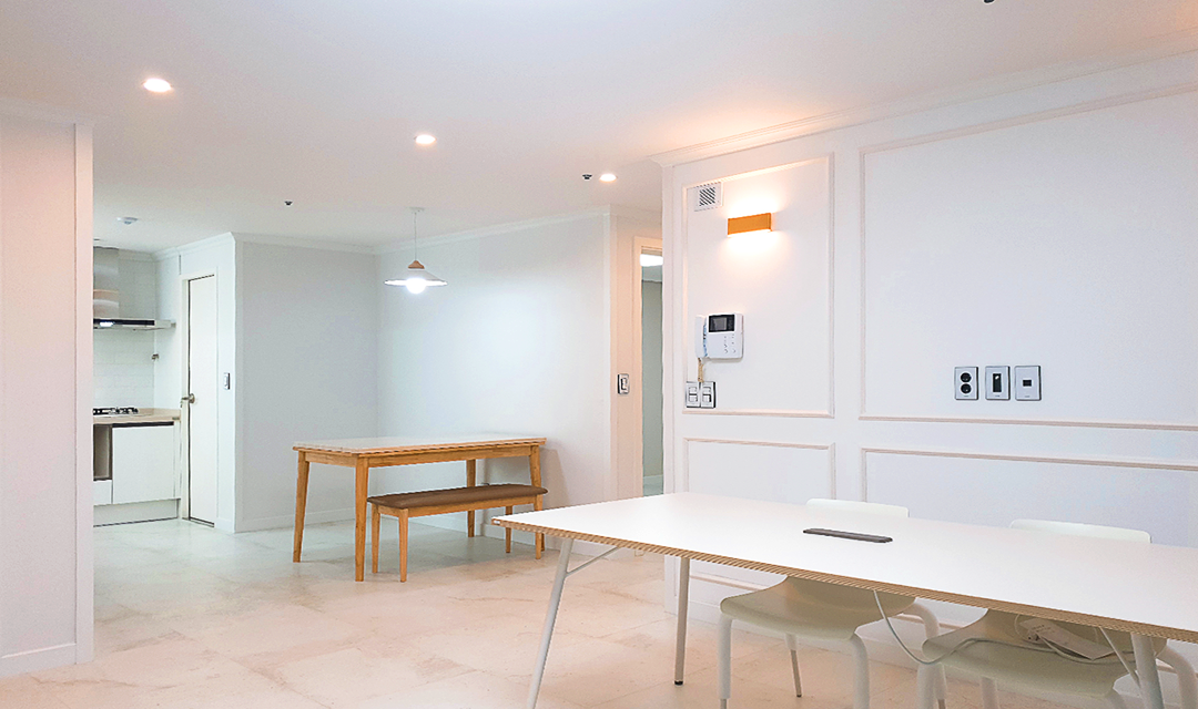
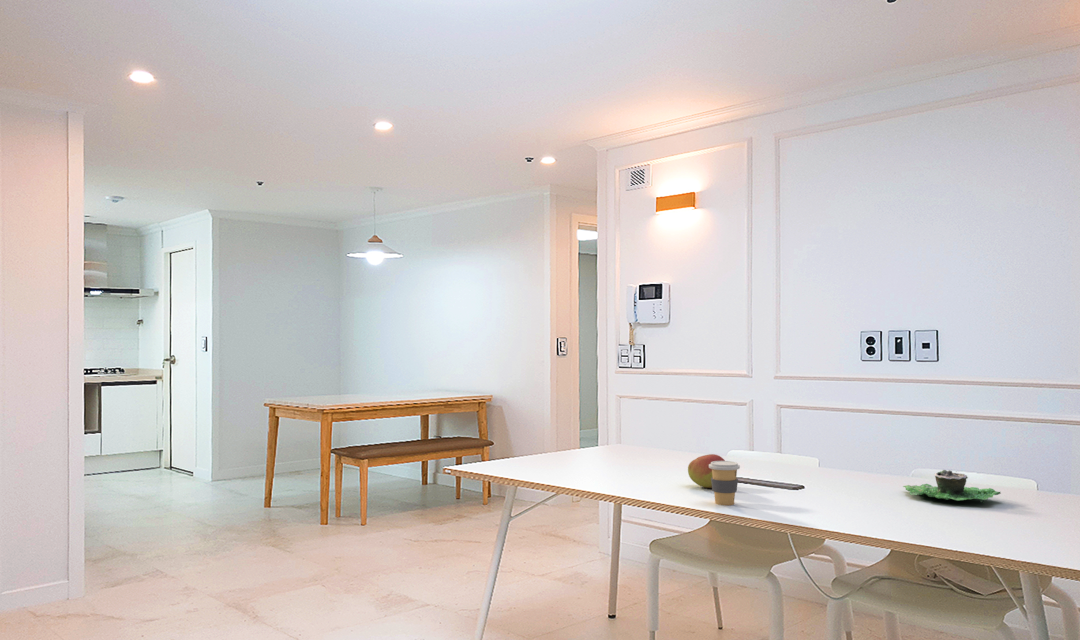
+ fruit [687,453,726,489]
+ succulent planter [902,469,1002,504]
+ coffee cup [709,460,741,506]
